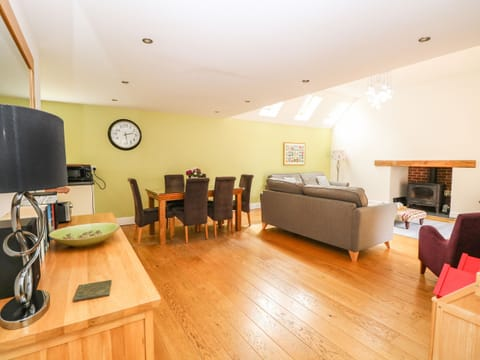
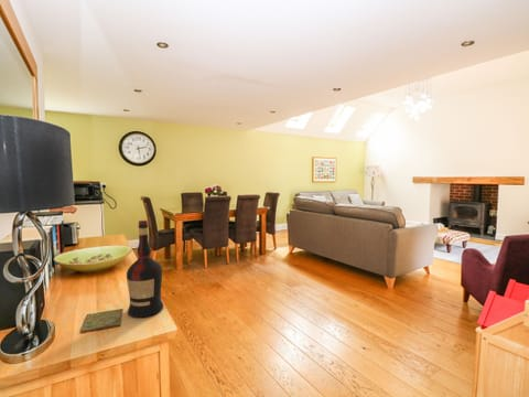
+ liquor [126,219,164,319]
